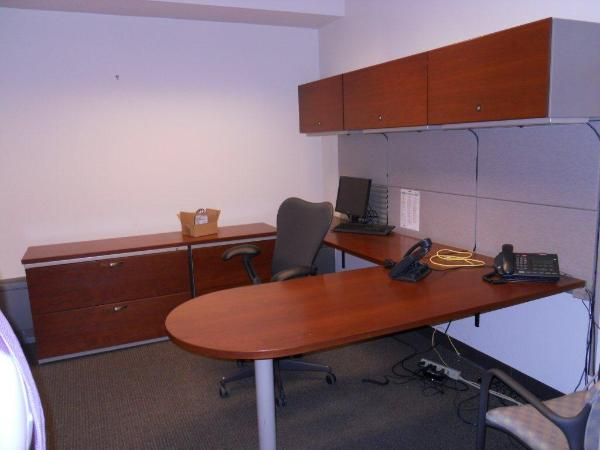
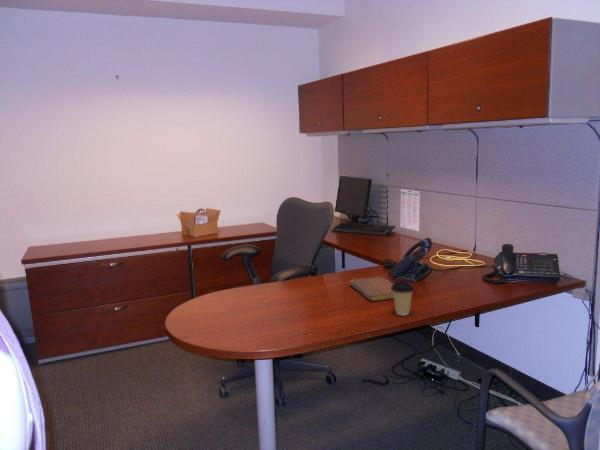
+ coffee cup [391,280,415,316]
+ notebook [348,276,394,302]
